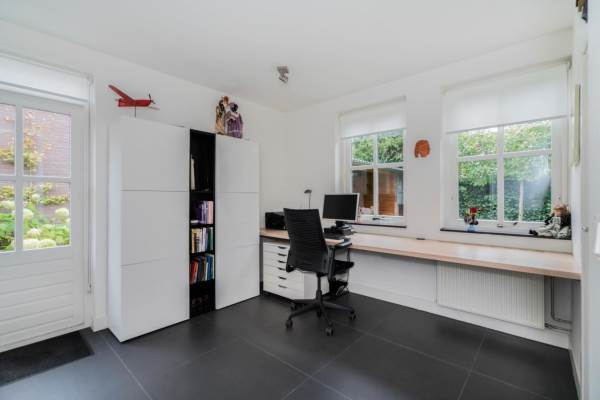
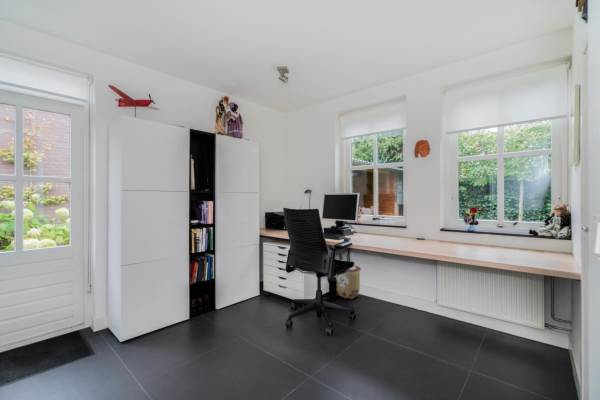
+ trash can [336,251,362,300]
